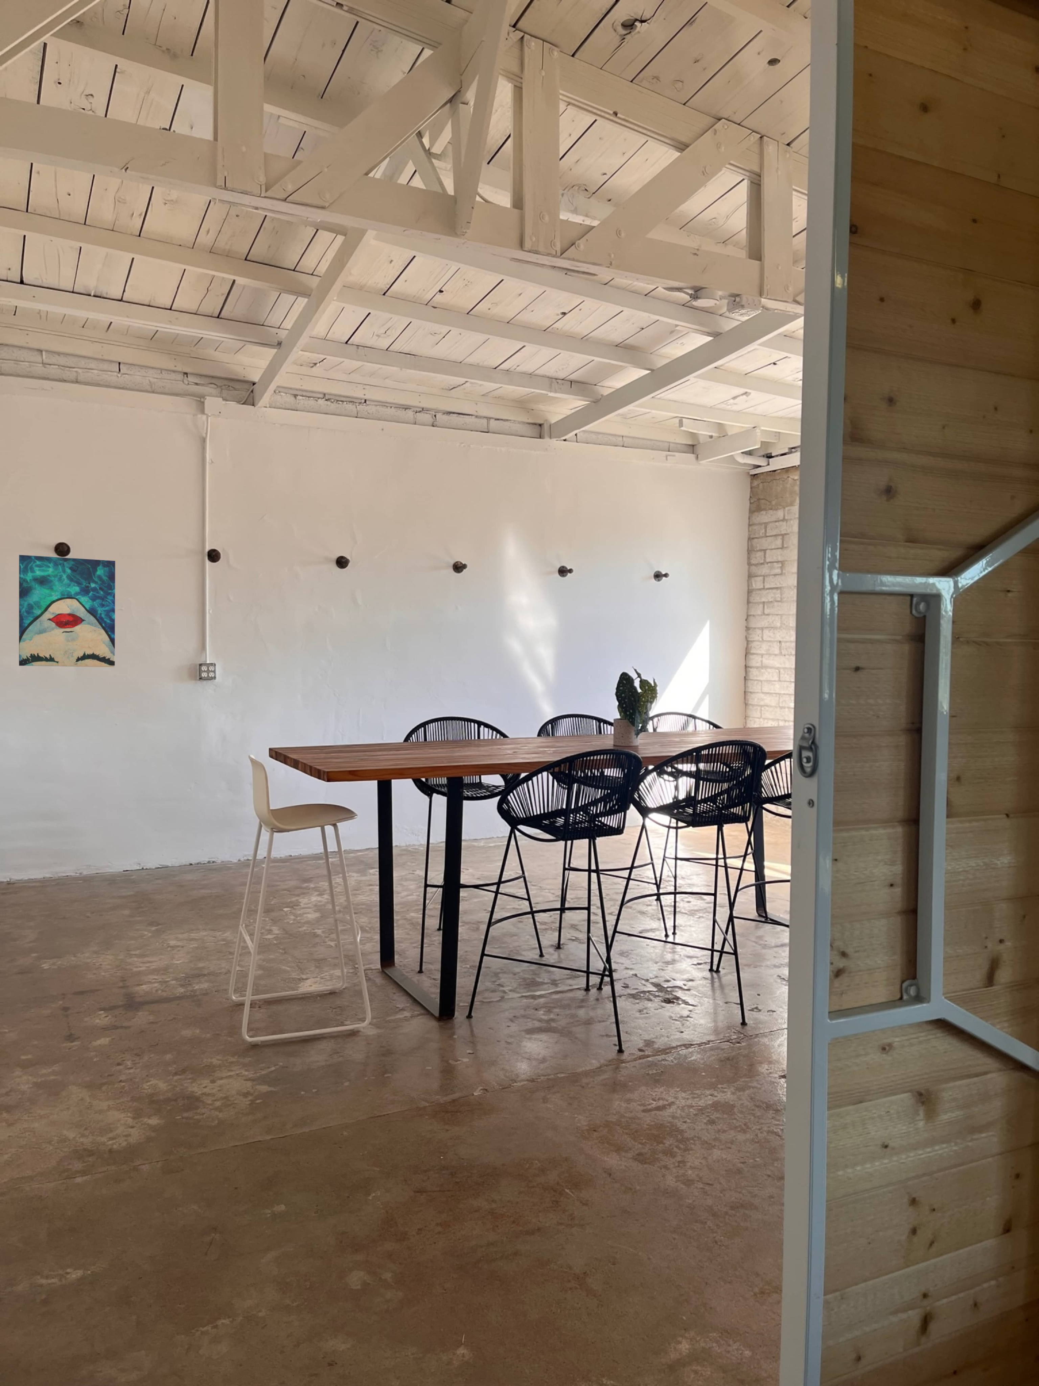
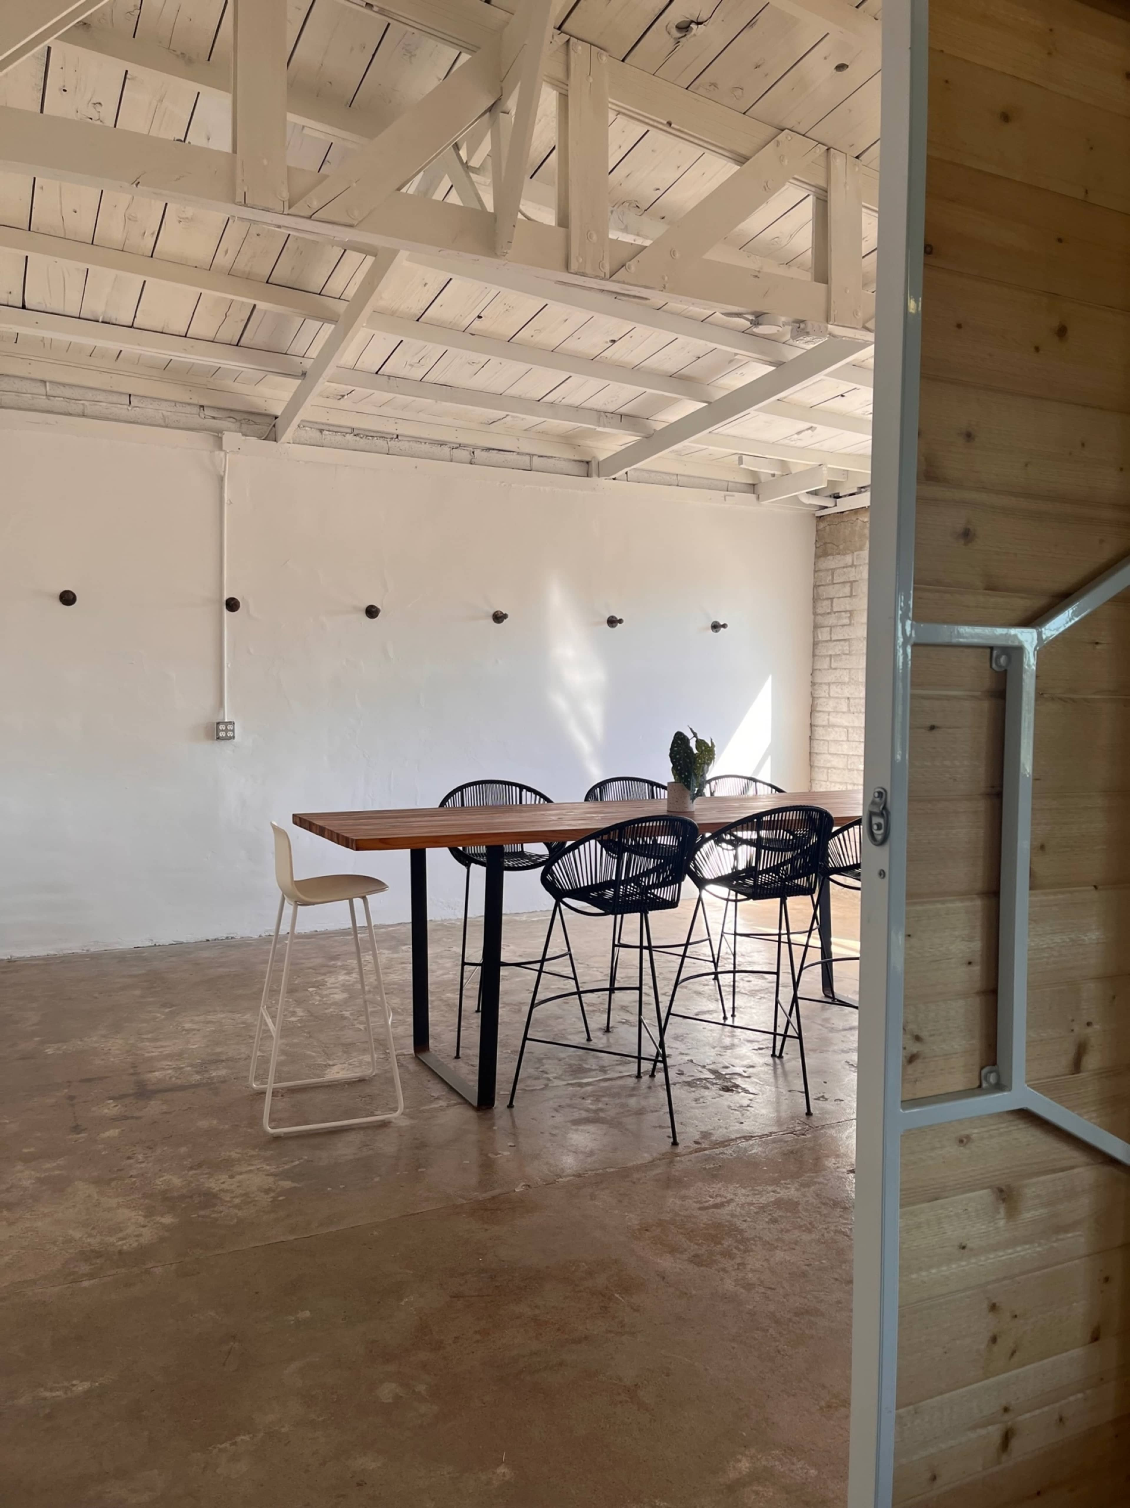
- wall art [19,554,116,667]
